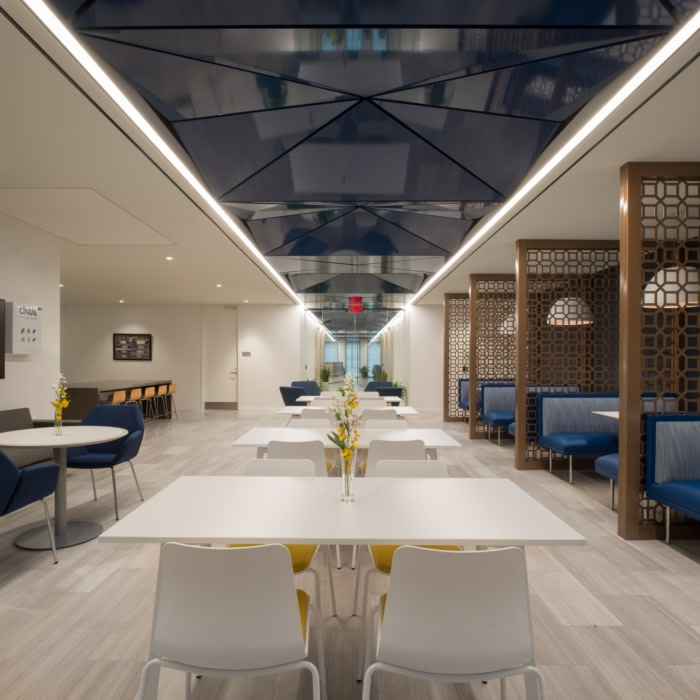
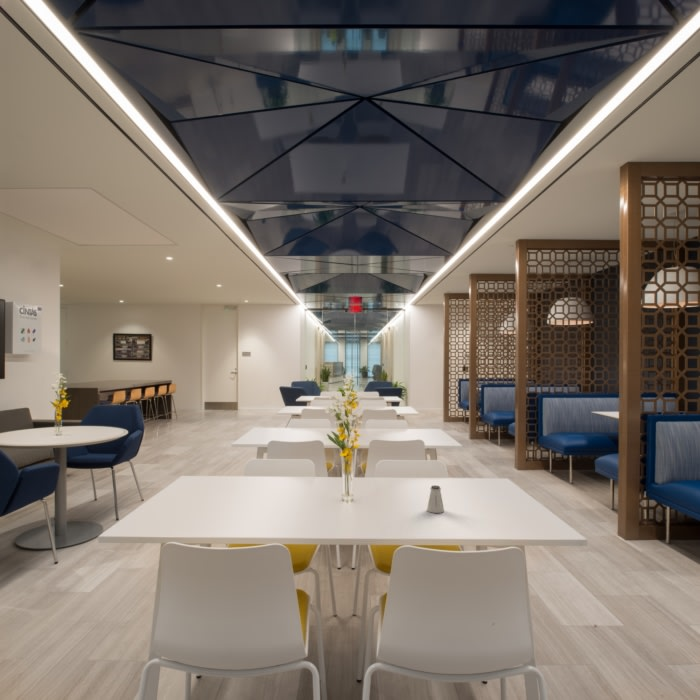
+ saltshaker [426,484,445,514]
